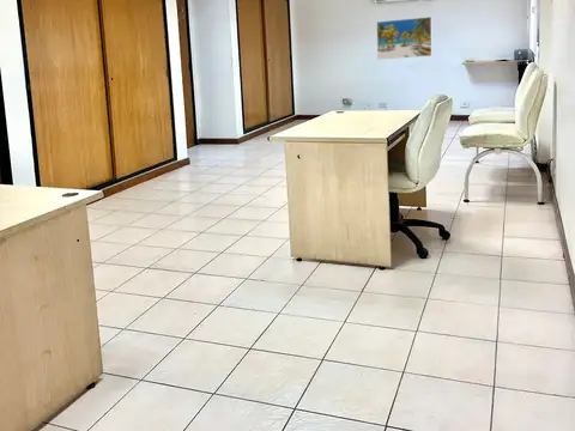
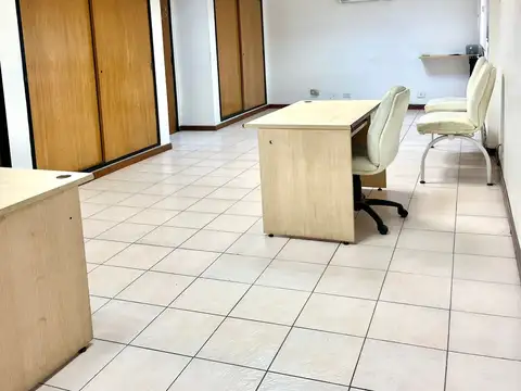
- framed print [376,16,434,61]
